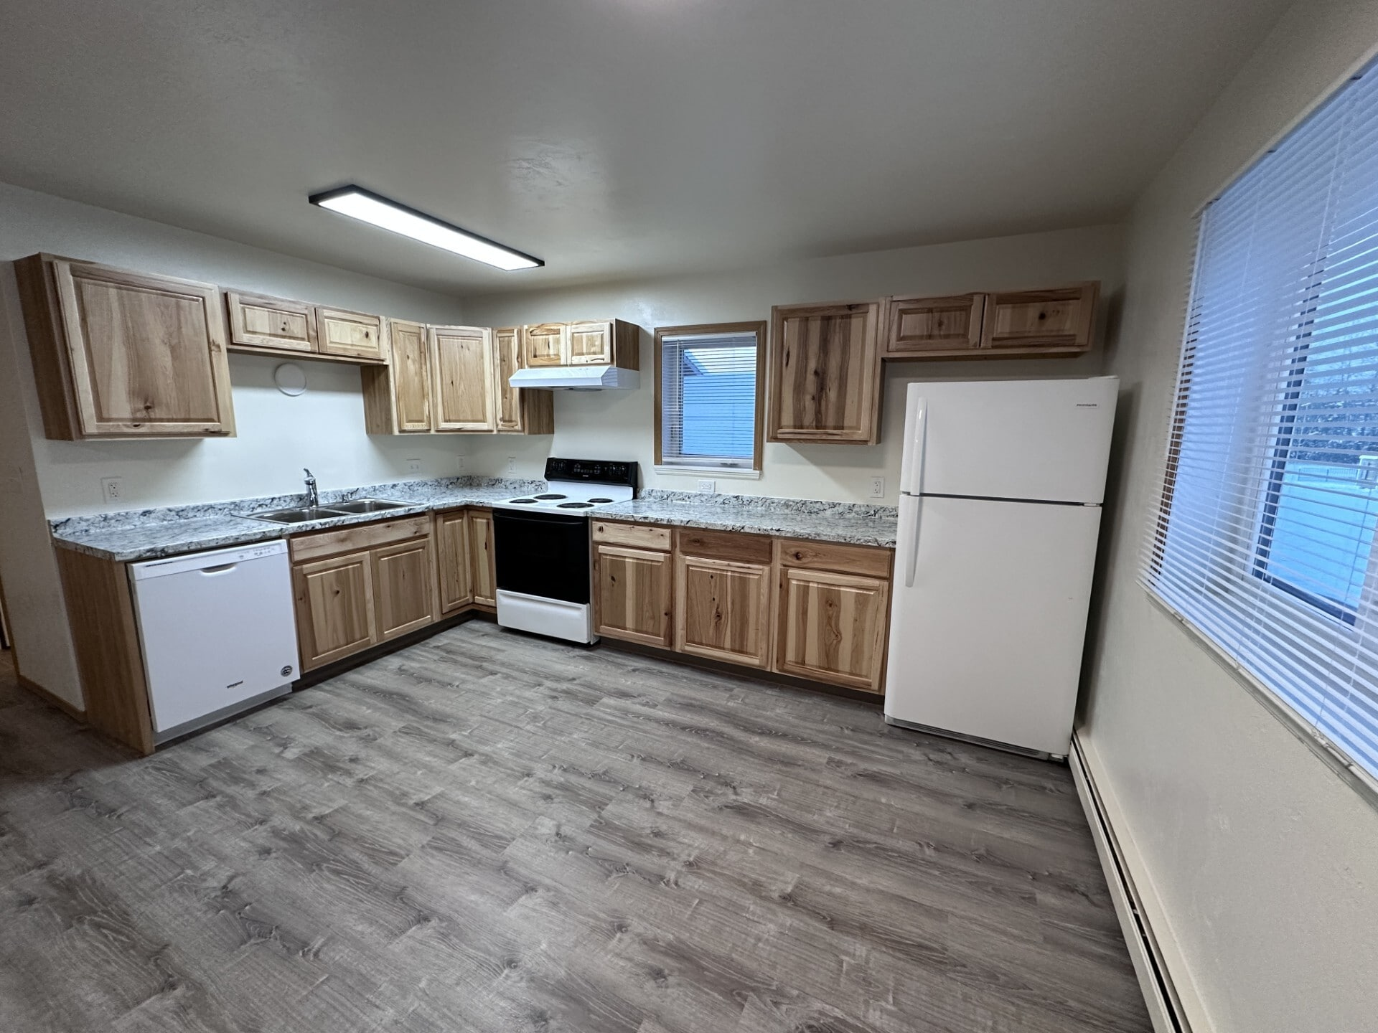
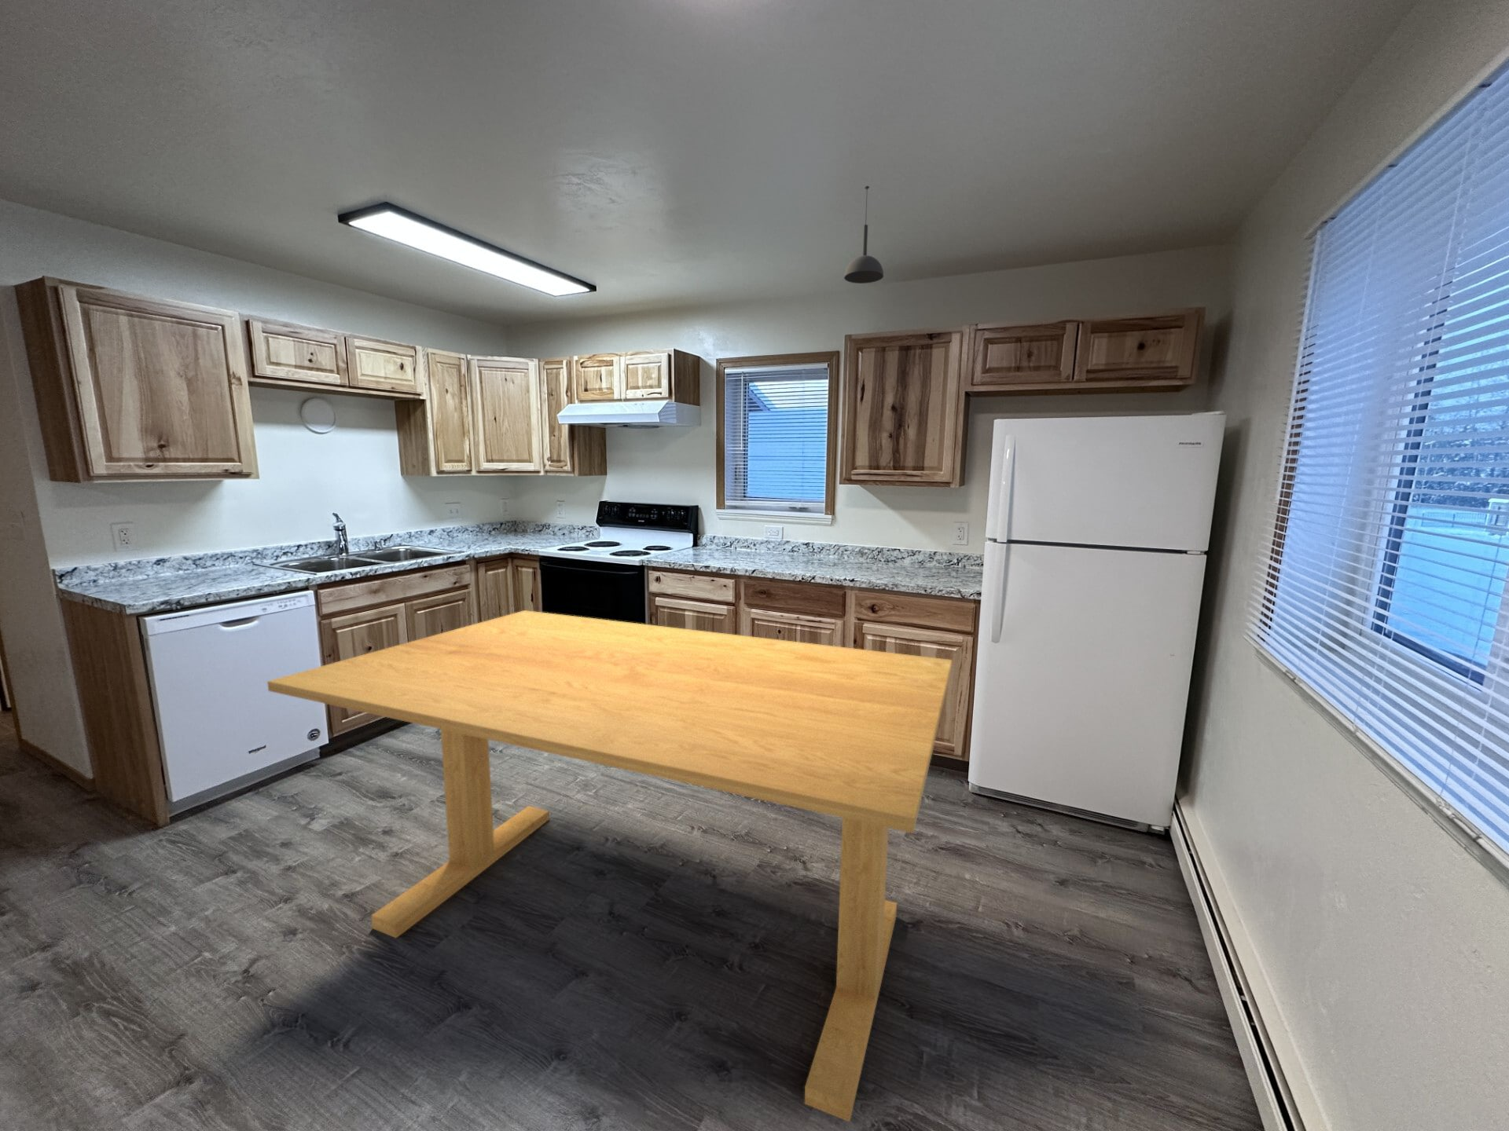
+ pendant light [844,185,884,284]
+ dining table [266,609,953,1123]
